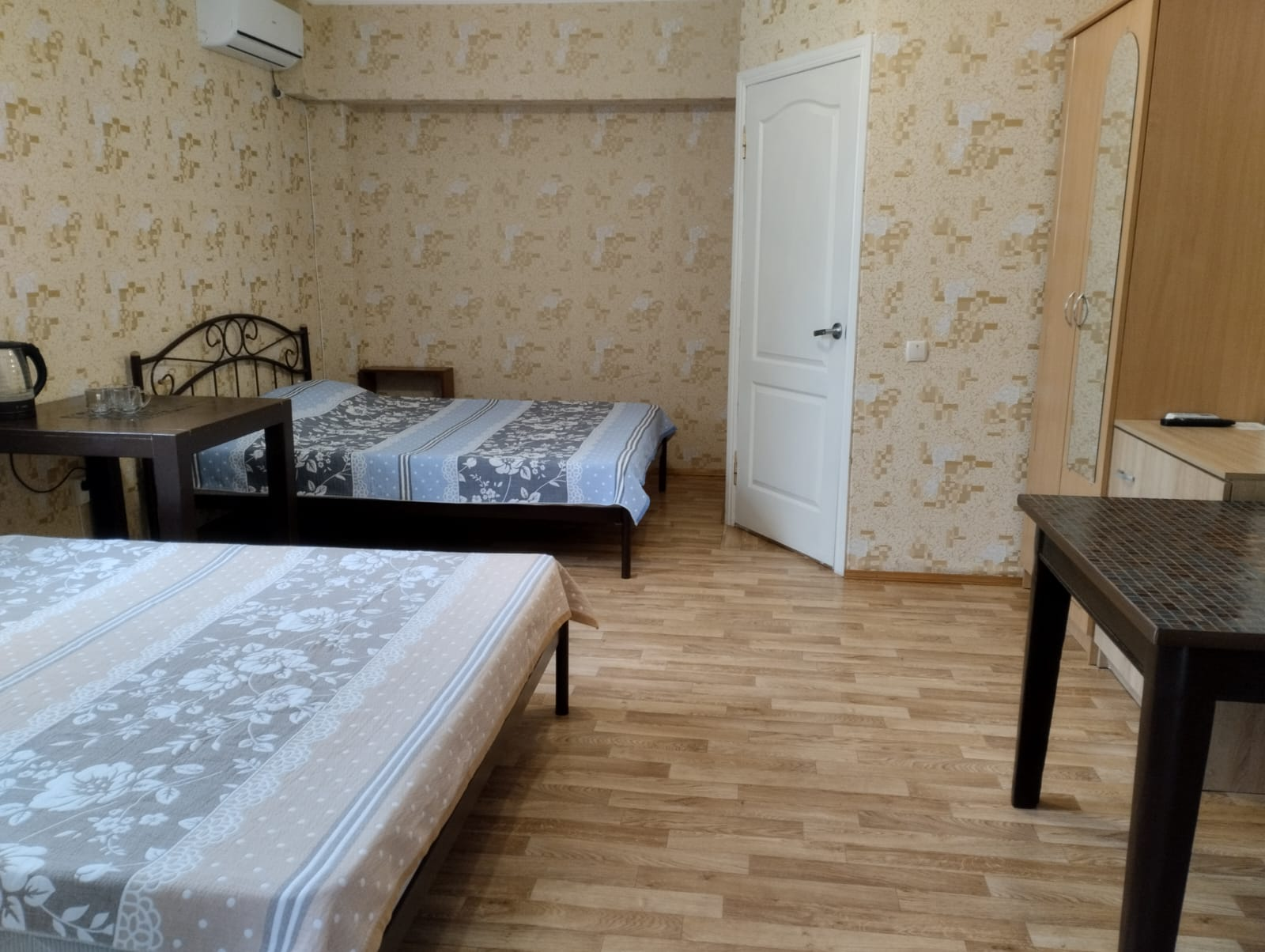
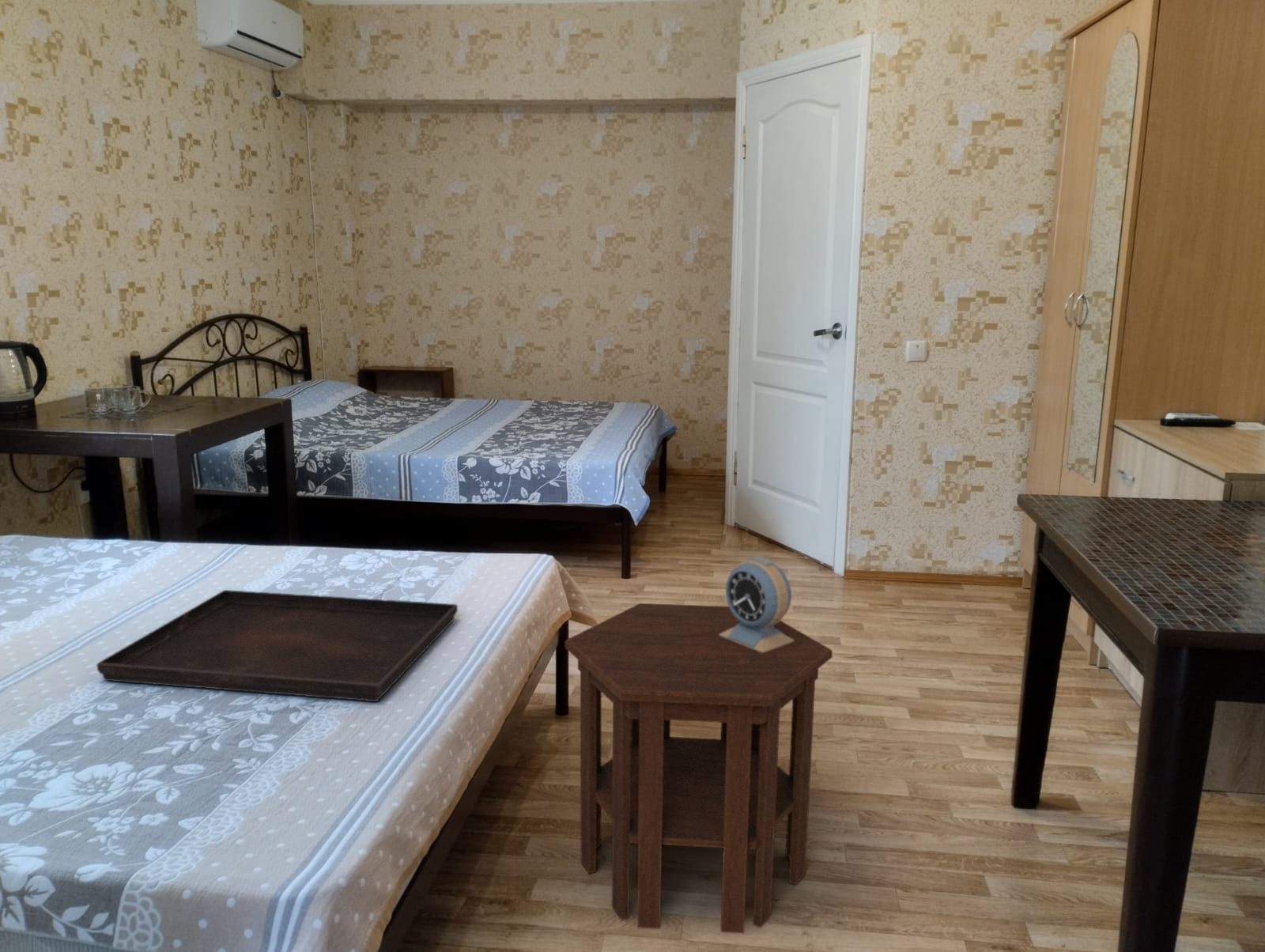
+ side table [565,603,833,934]
+ alarm clock [719,555,795,653]
+ serving tray [96,589,459,702]
